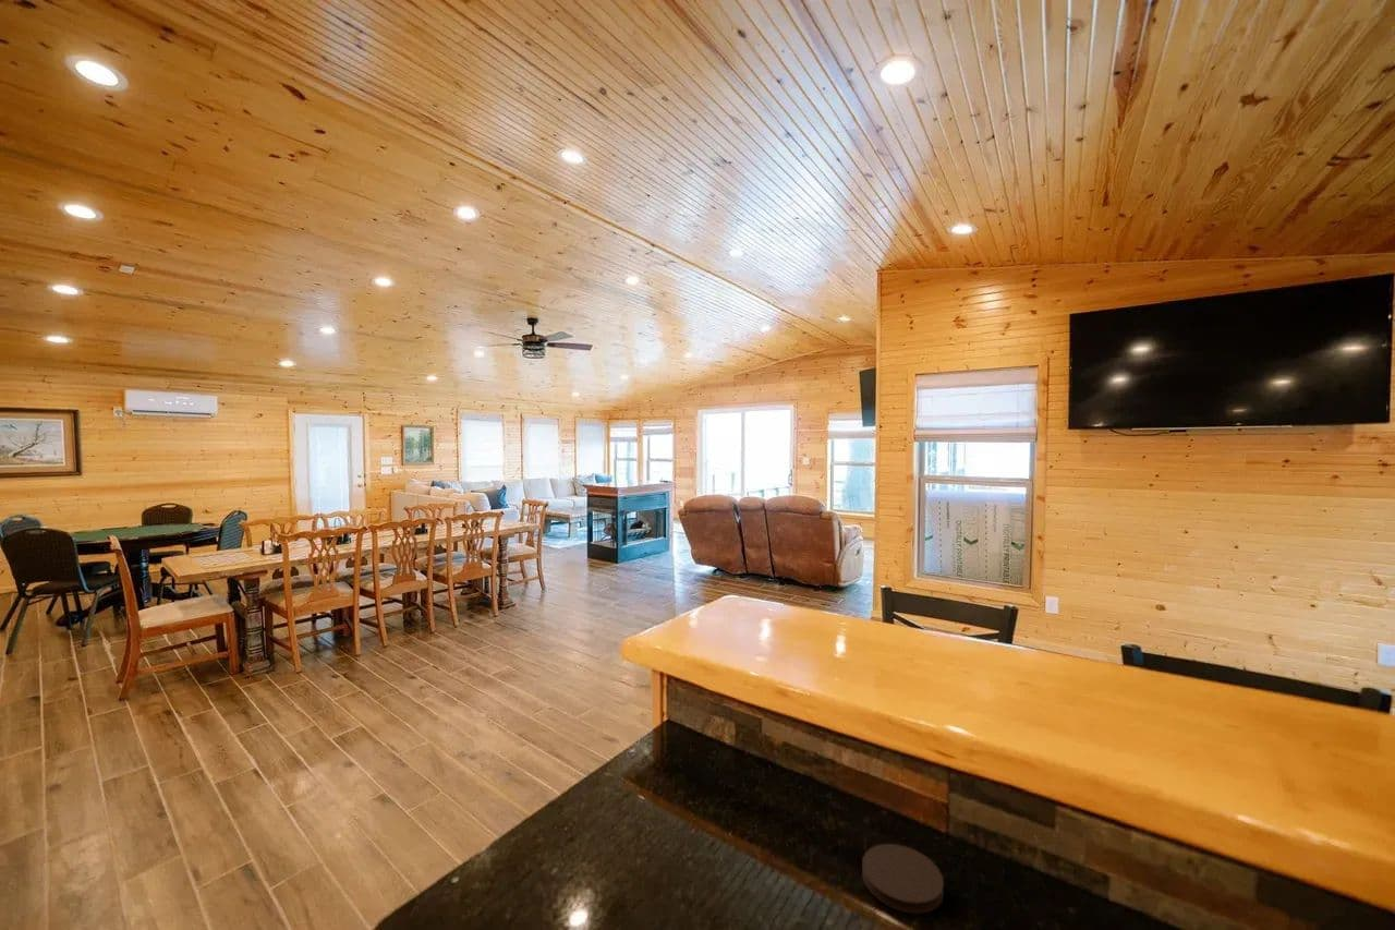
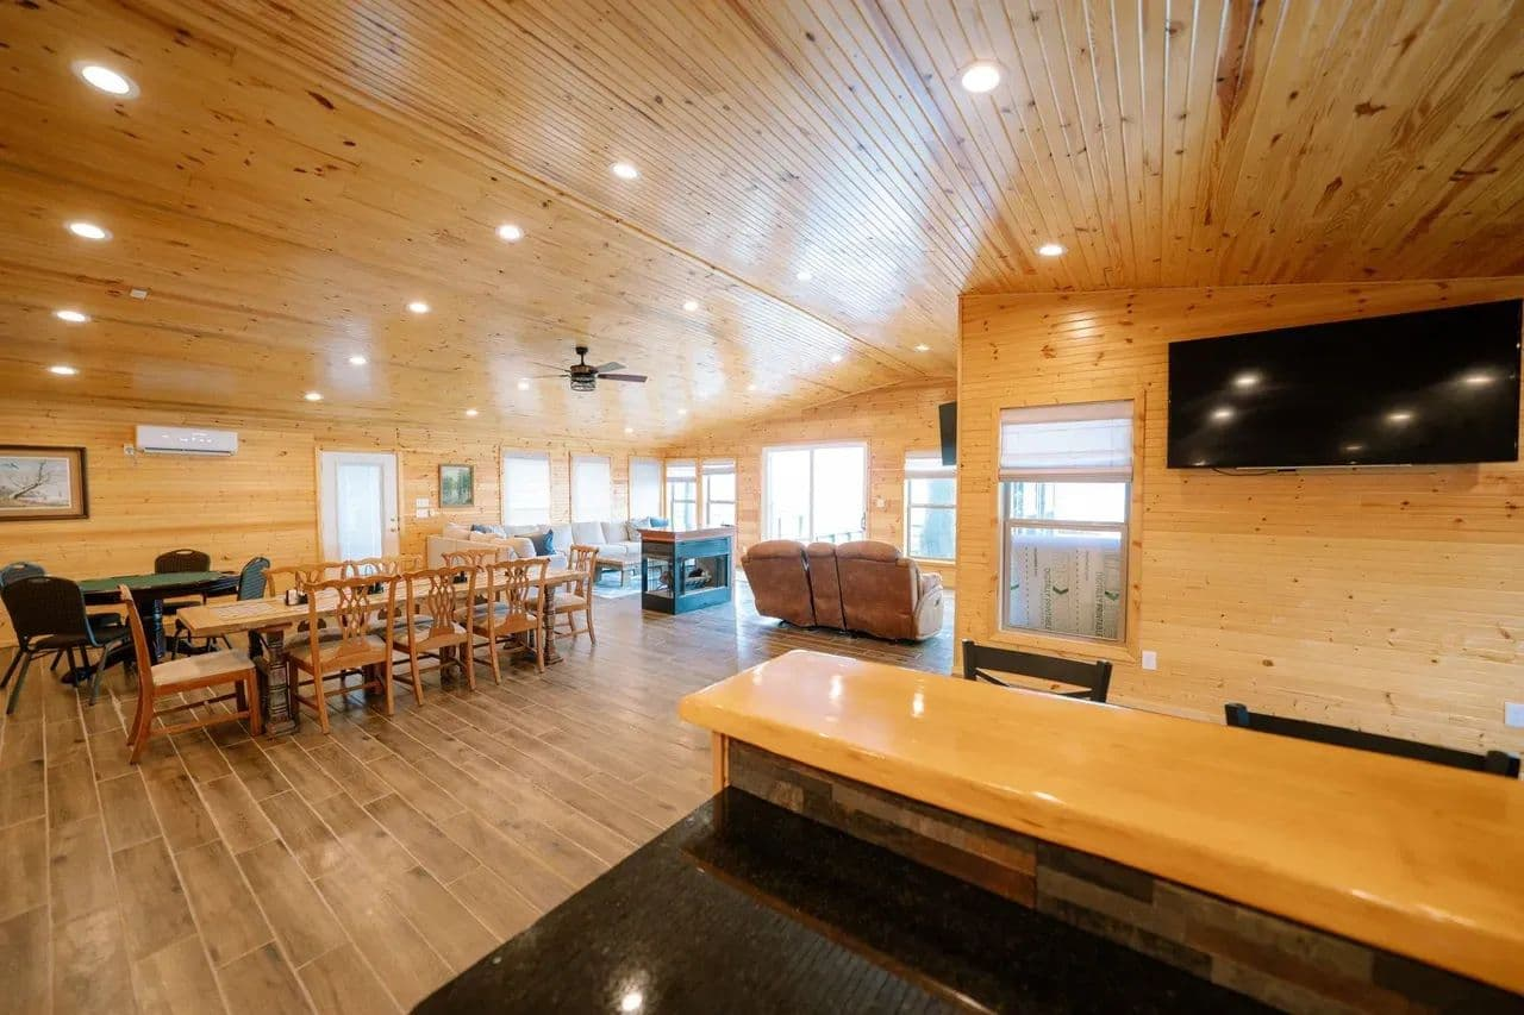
- coaster [861,843,945,915]
